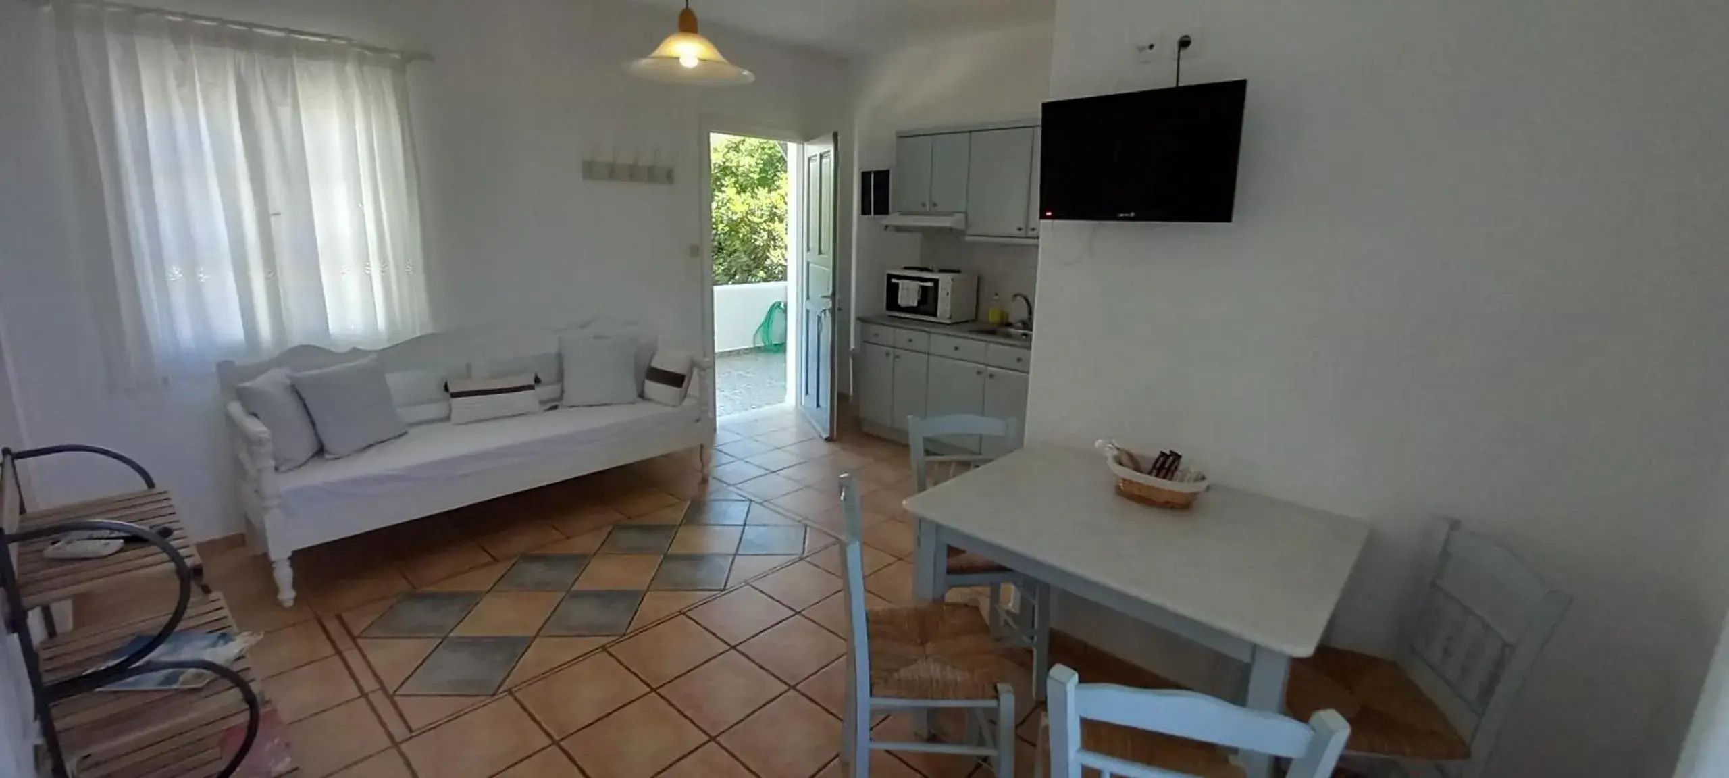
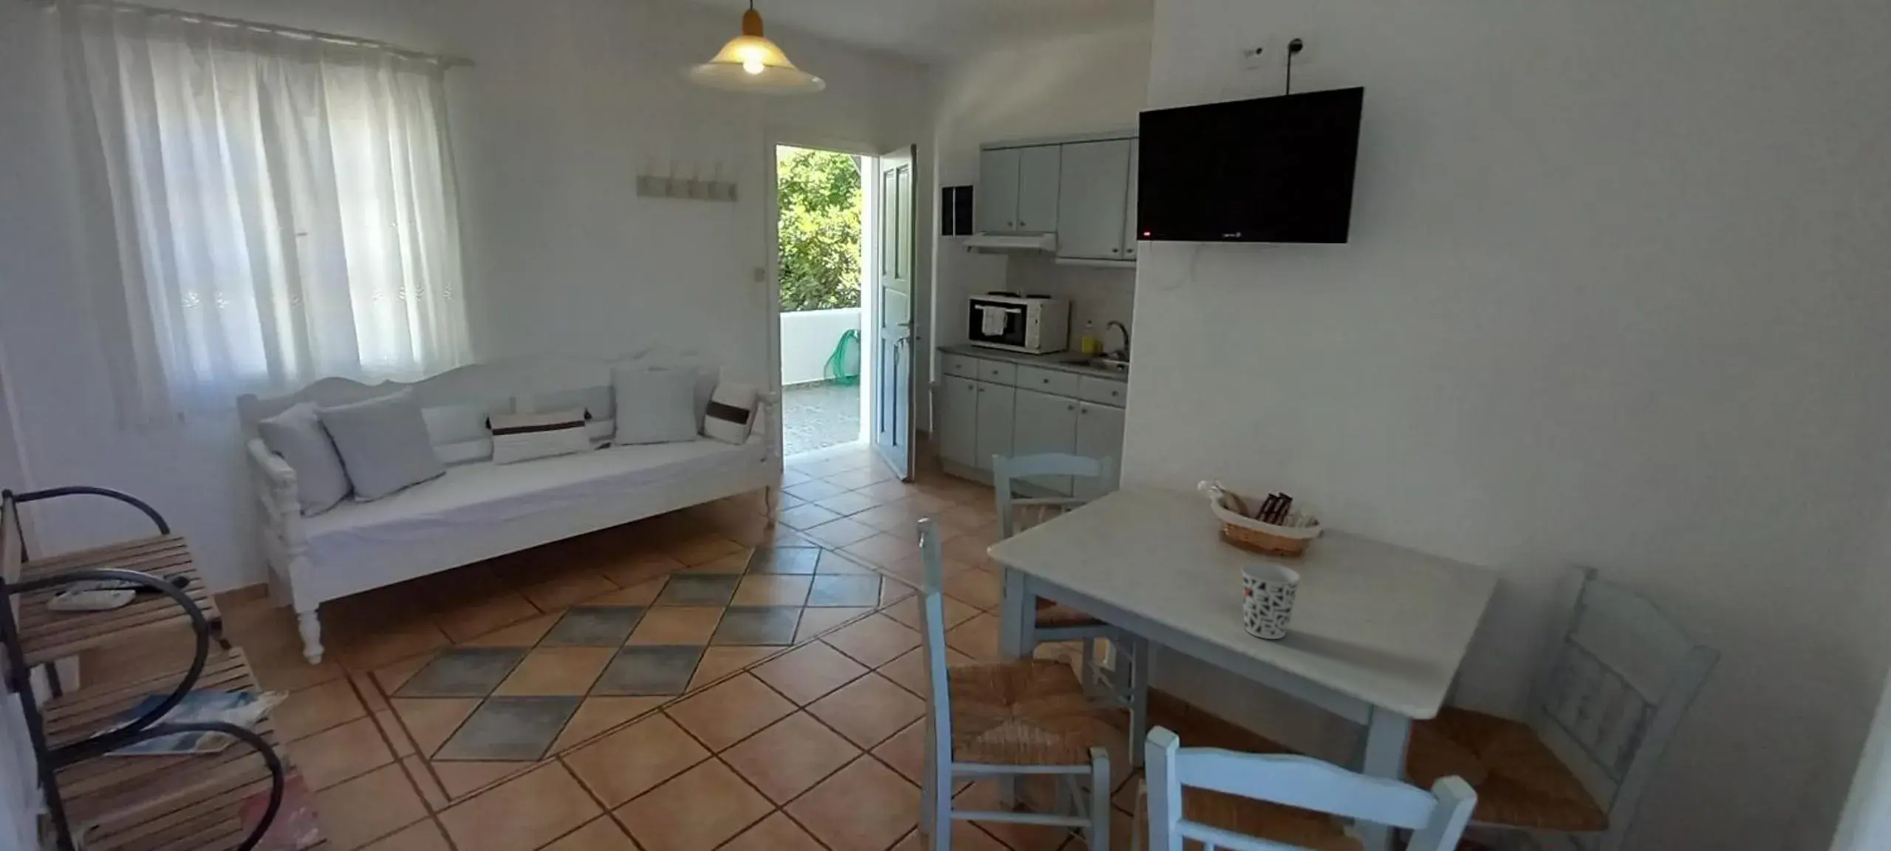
+ cup [1240,562,1301,640]
